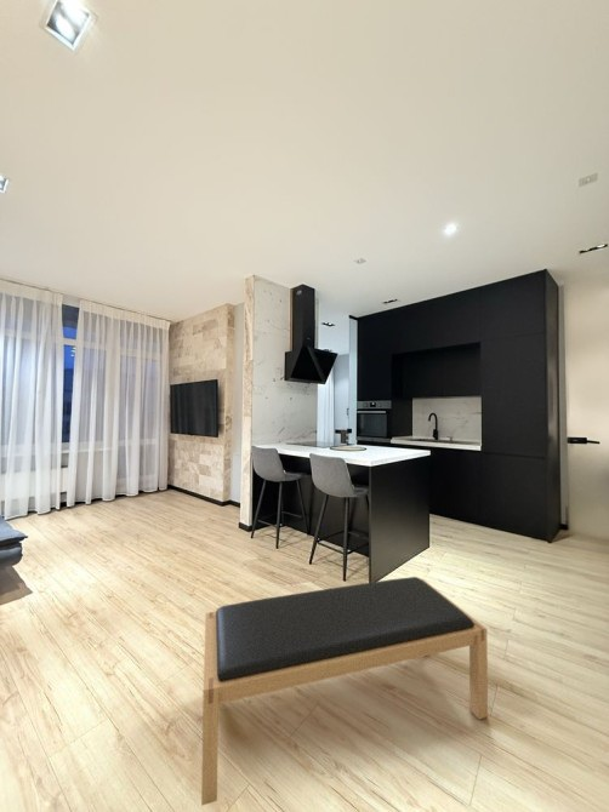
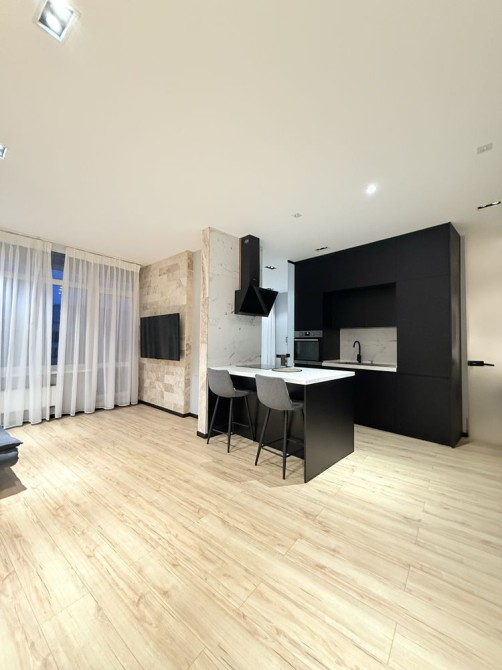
- bench [200,576,489,807]
